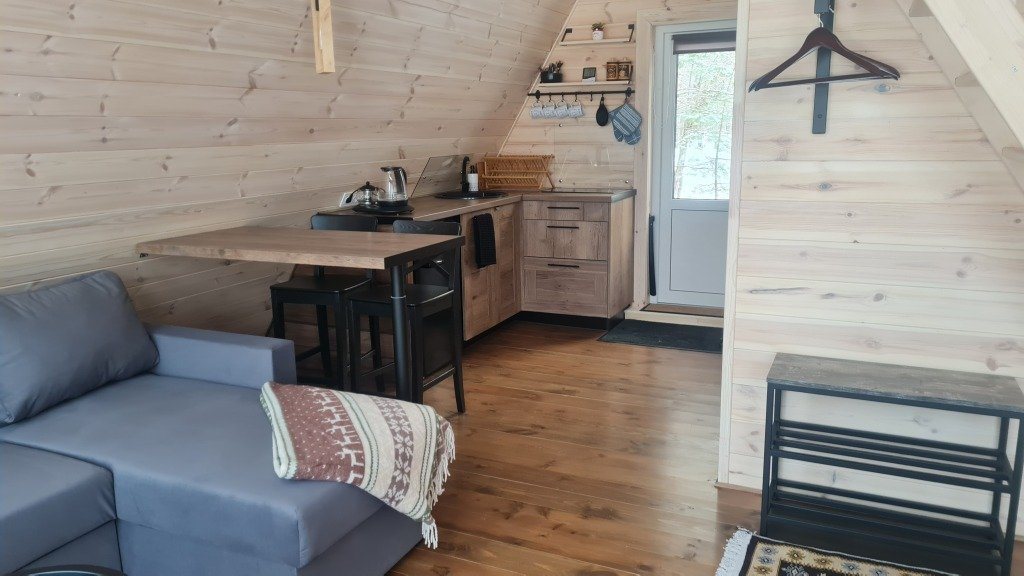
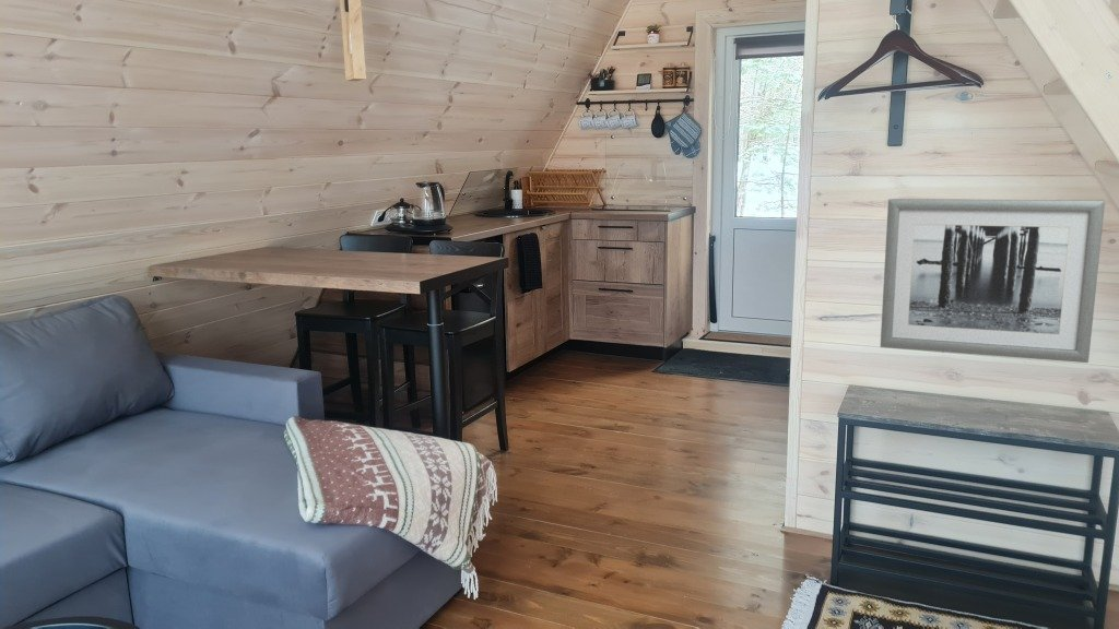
+ wall art [880,198,1106,364]
